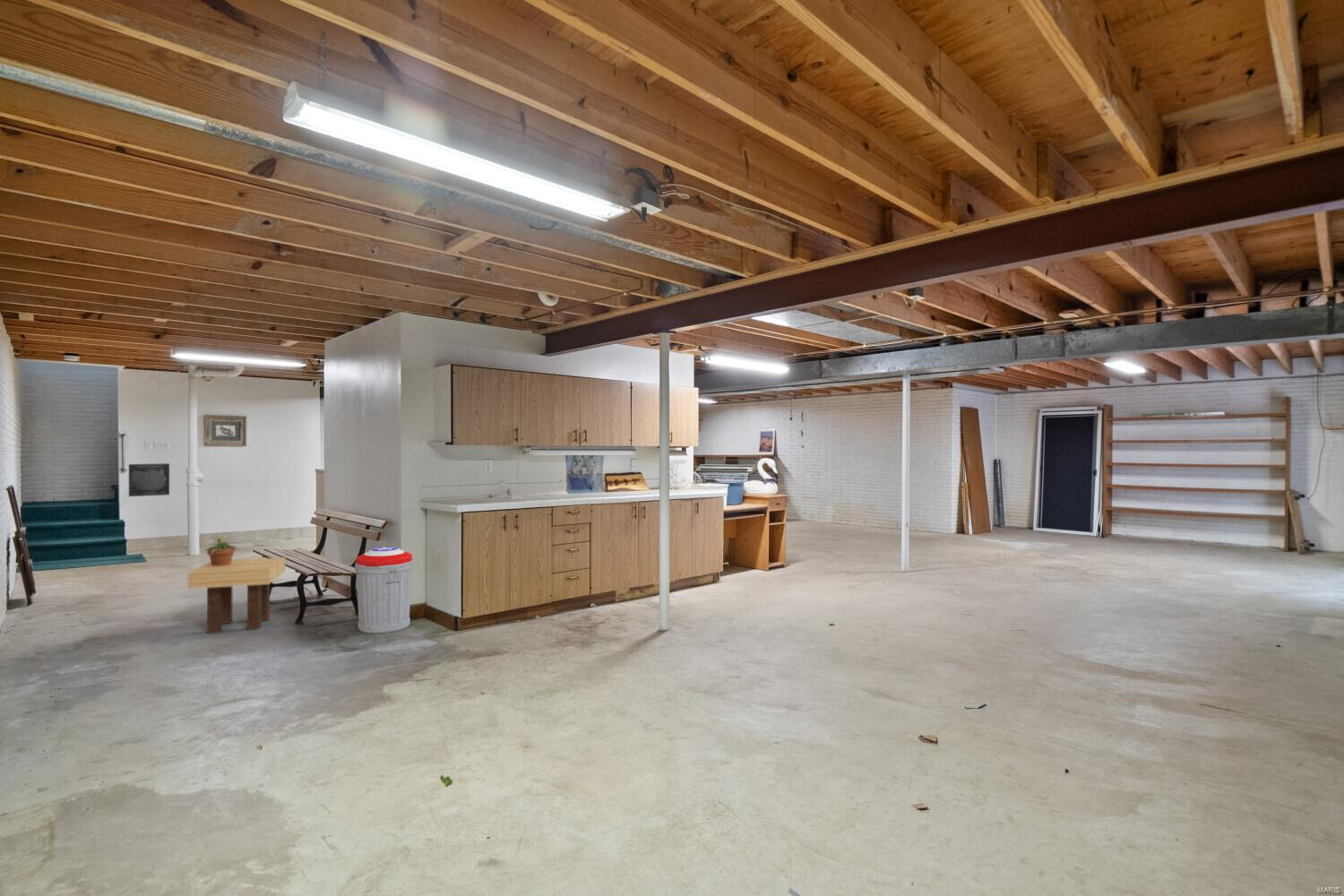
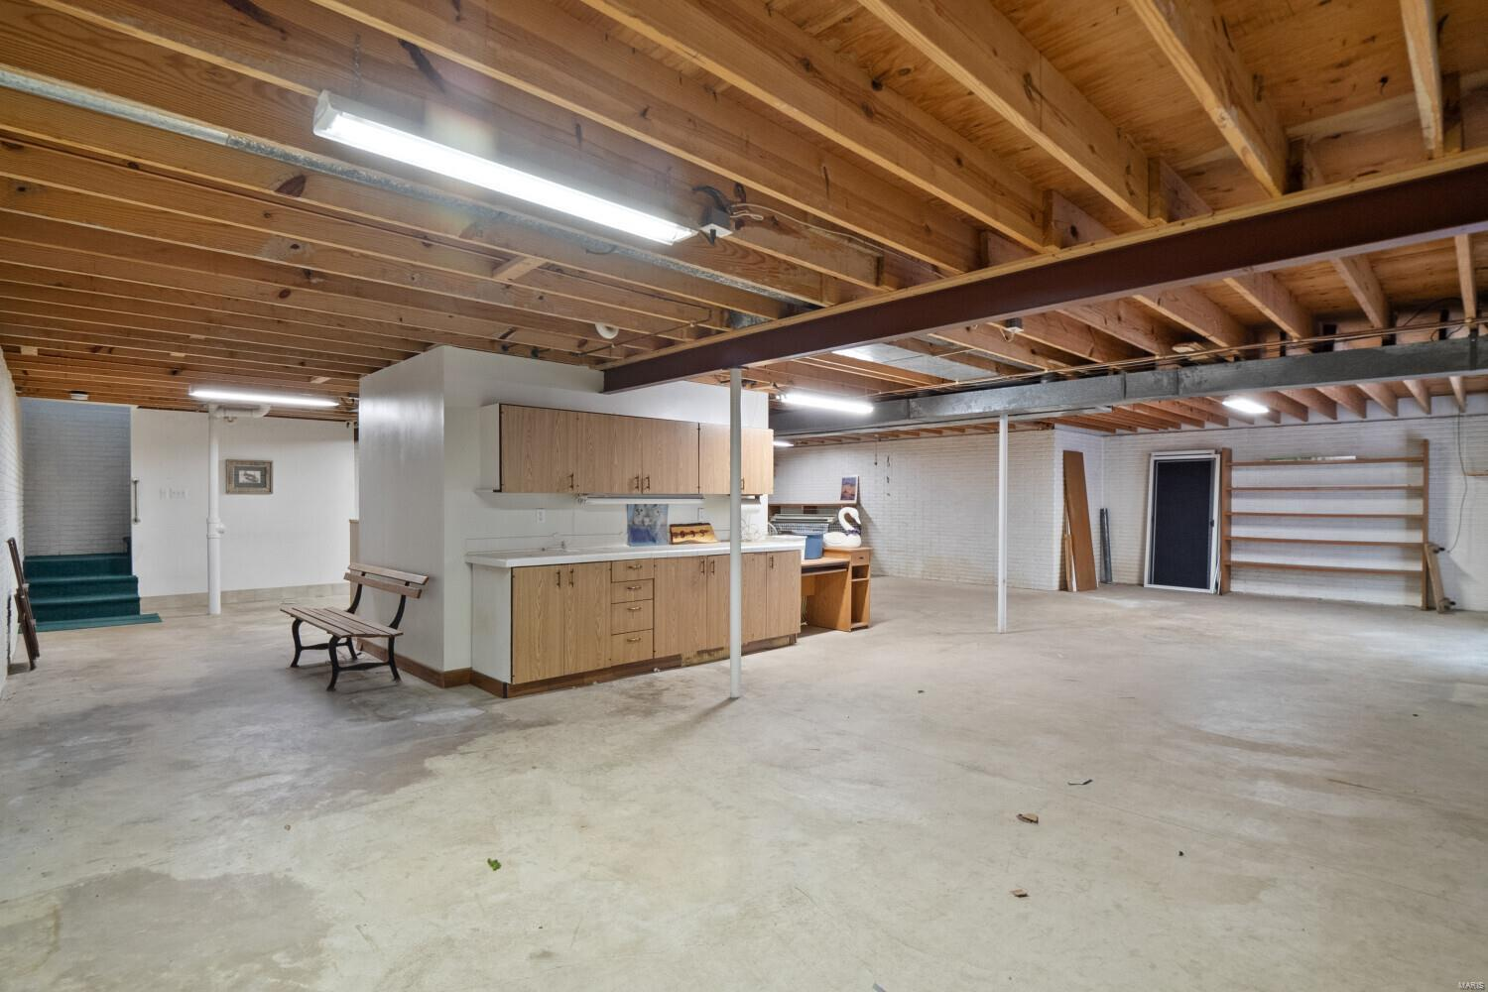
- wall art [128,462,170,497]
- side table [187,556,286,634]
- potted plant [202,534,240,565]
- trash can [354,546,414,634]
